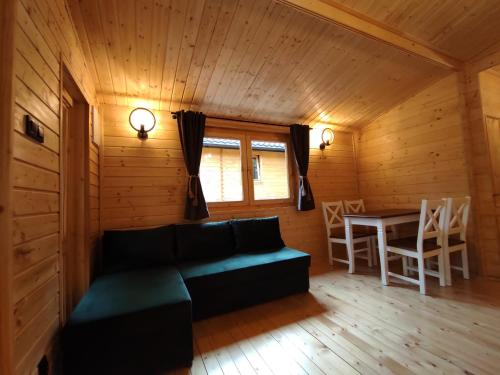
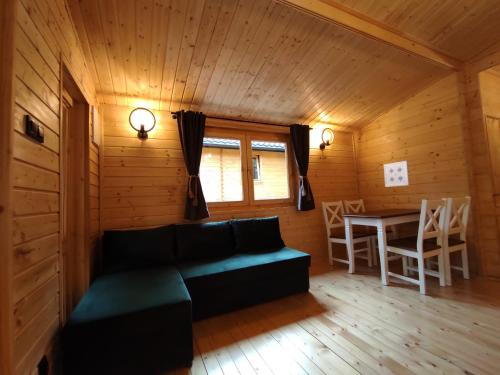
+ wall art [383,160,411,188]
